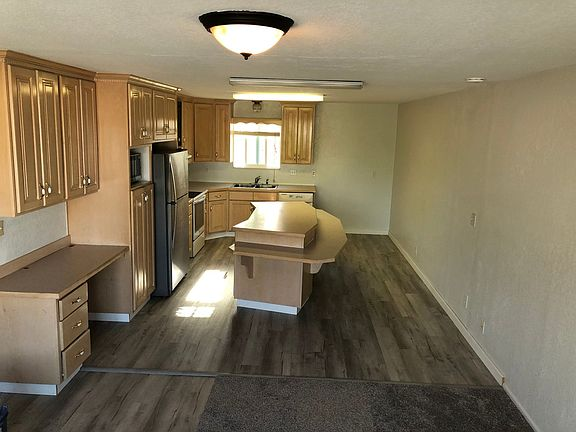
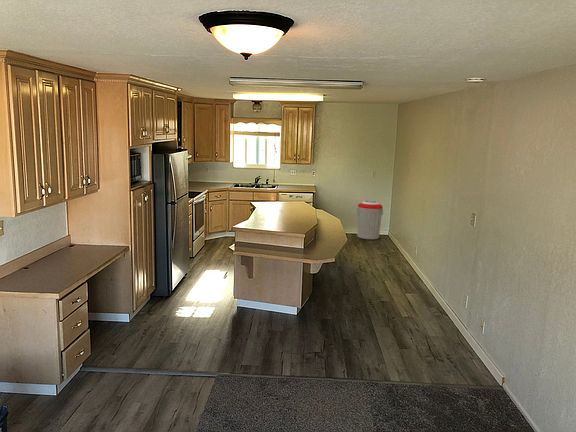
+ trash can [356,200,384,240]
